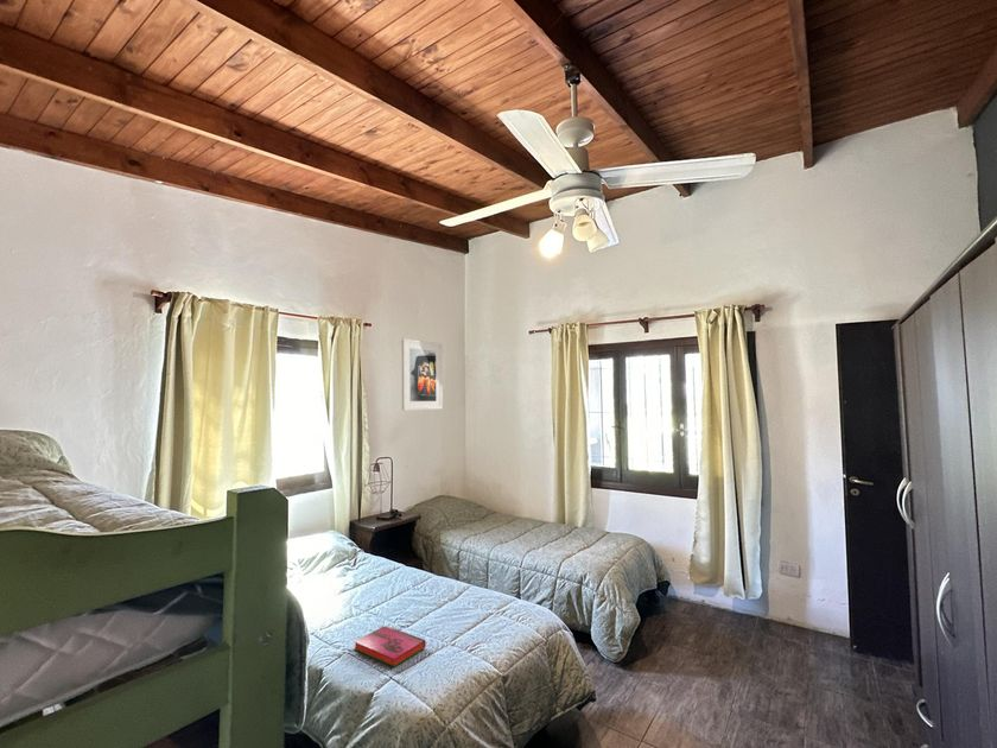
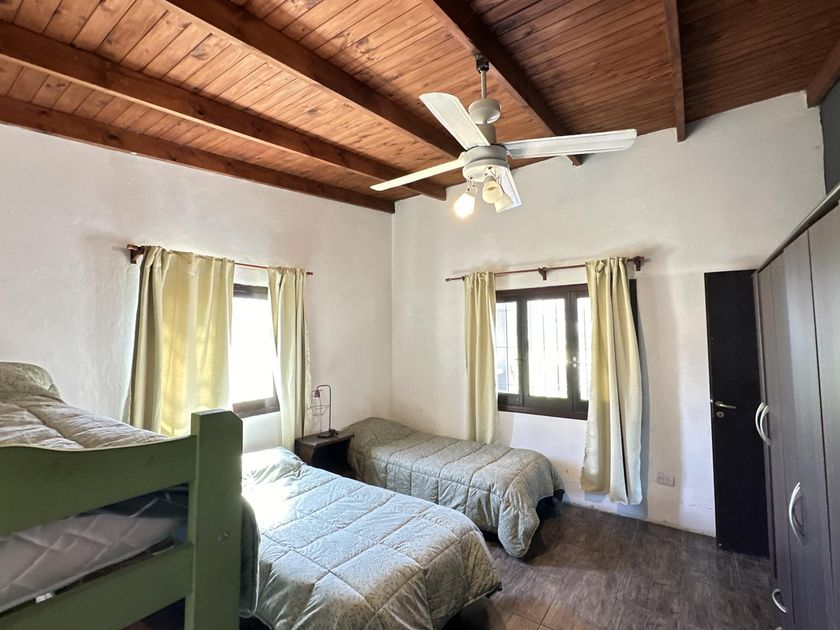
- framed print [401,337,444,412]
- hardback book [353,625,427,668]
